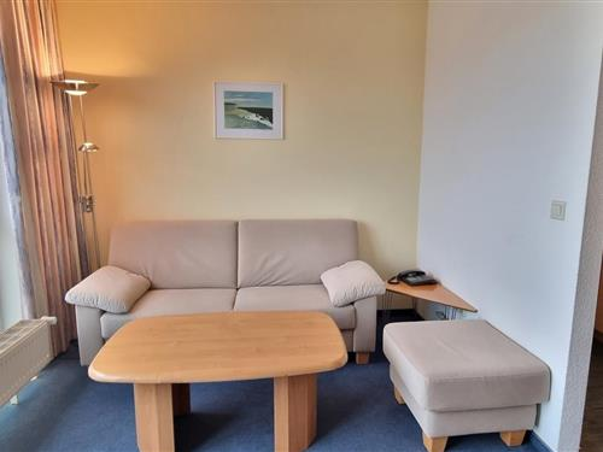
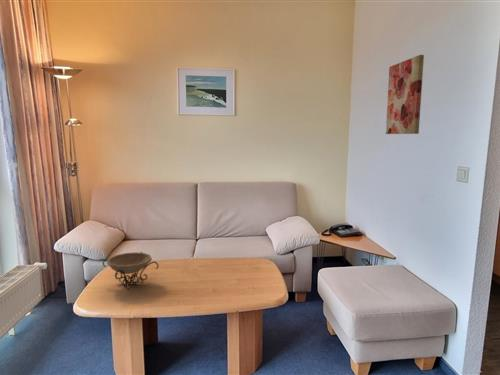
+ decorative bowl [101,251,160,289]
+ wall art [385,54,425,135]
